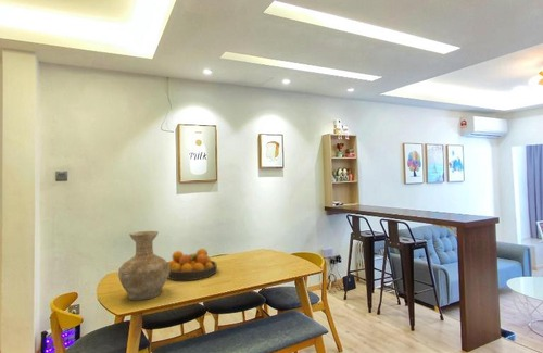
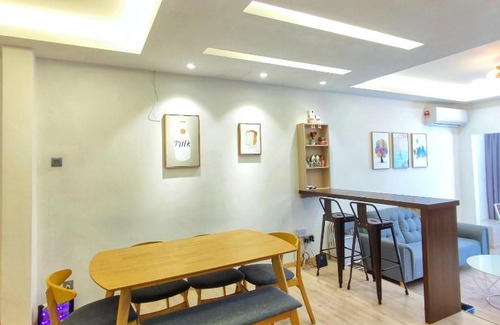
- vase [117,230,169,302]
- fruit bowl [167,248,218,281]
